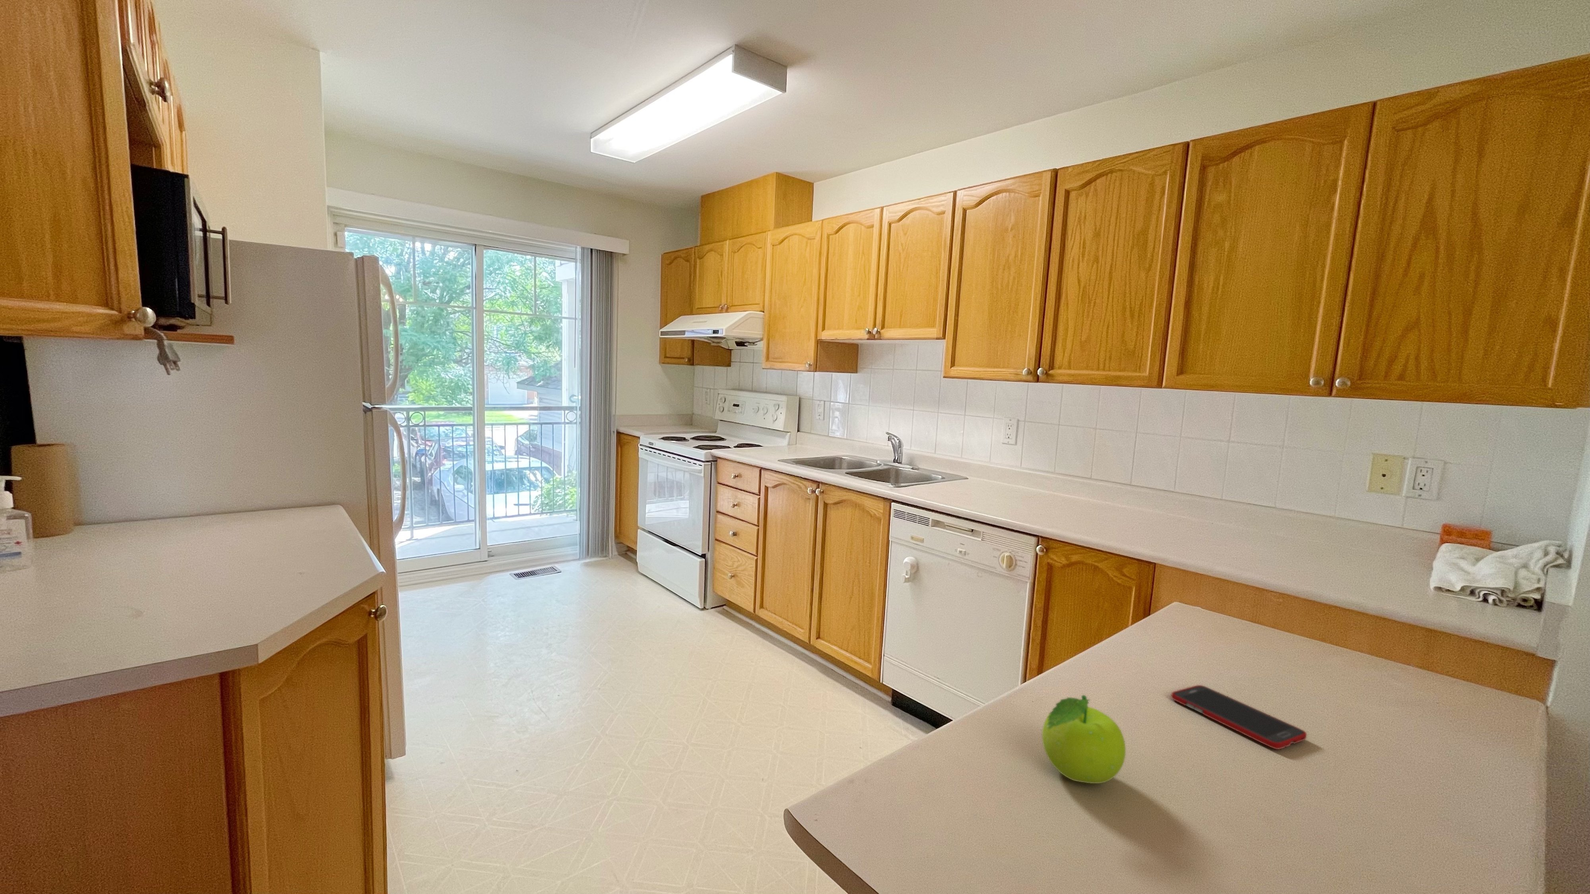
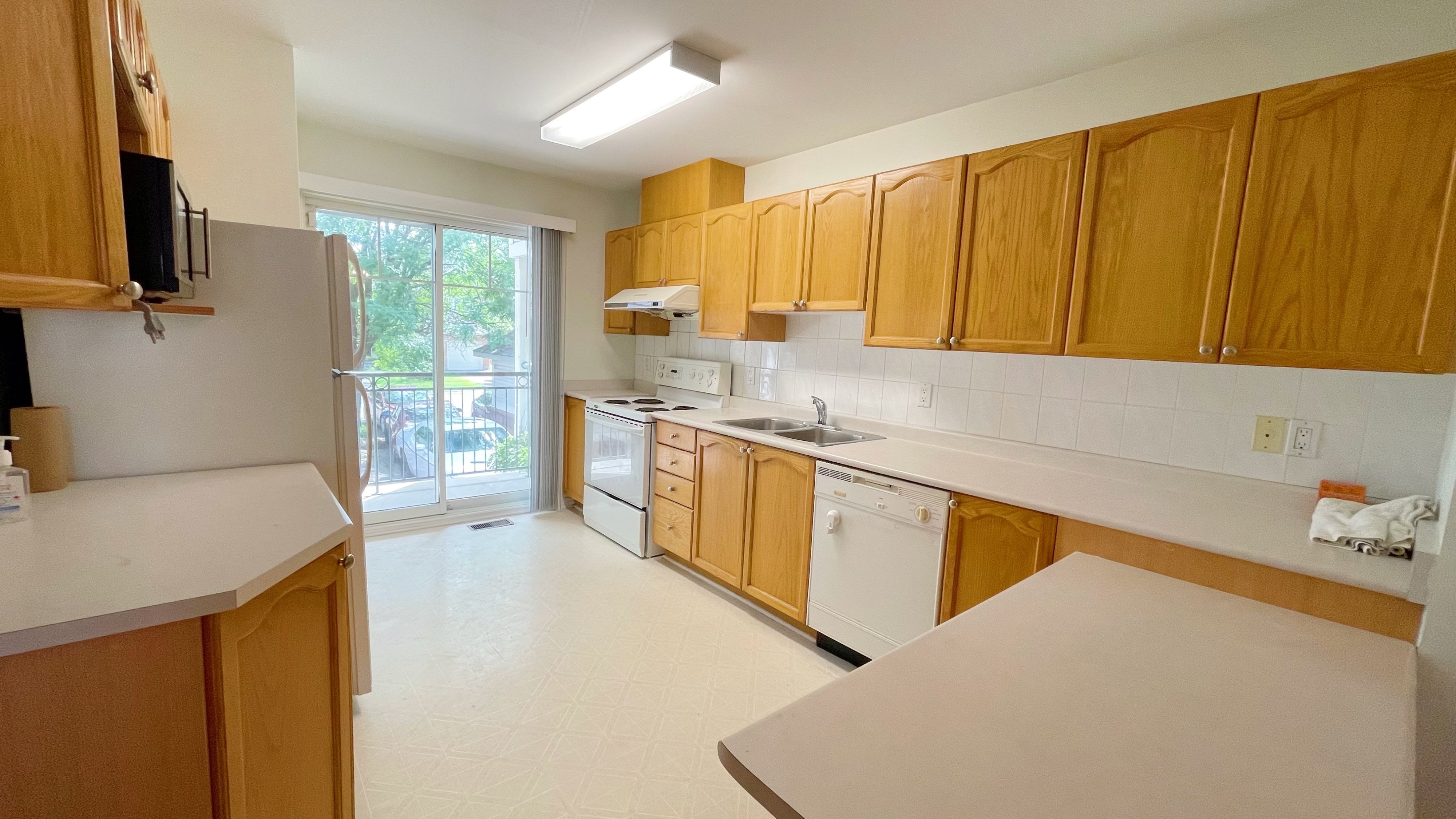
- fruit [1042,694,1126,784]
- cell phone [1171,684,1307,750]
